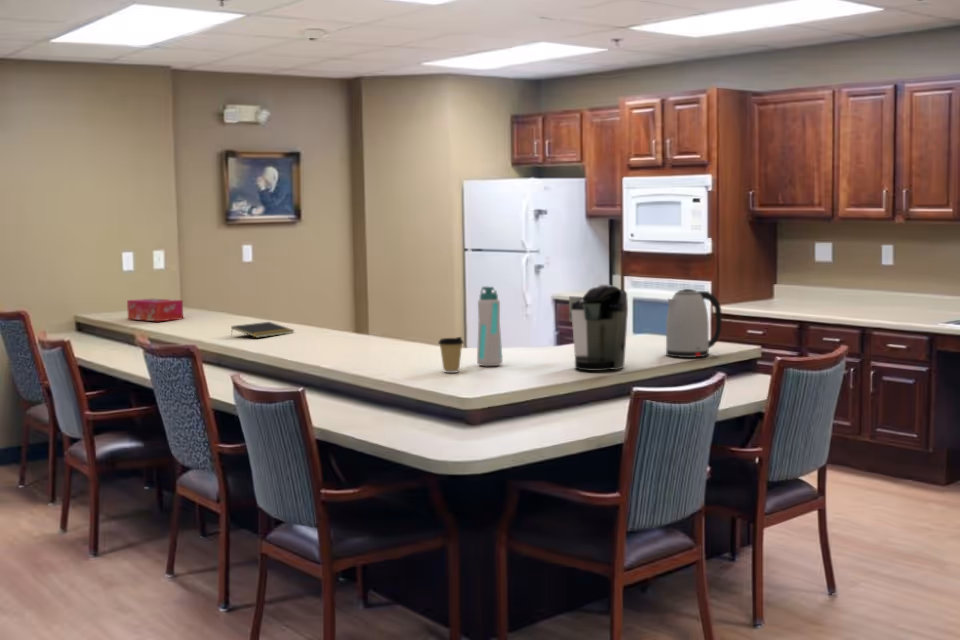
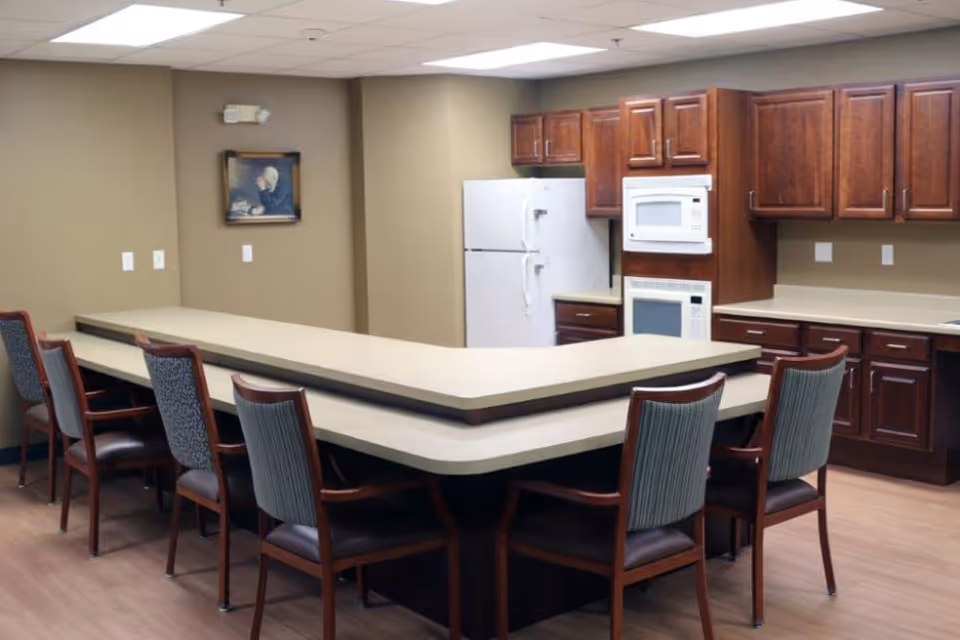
- coffee maker [568,284,629,372]
- coffee cup [437,336,465,374]
- kettle [665,288,723,359]
- notepad [230,321,296,339]
- tissue box [126,298,184,322]
- water bottle [476,285,504,367]
